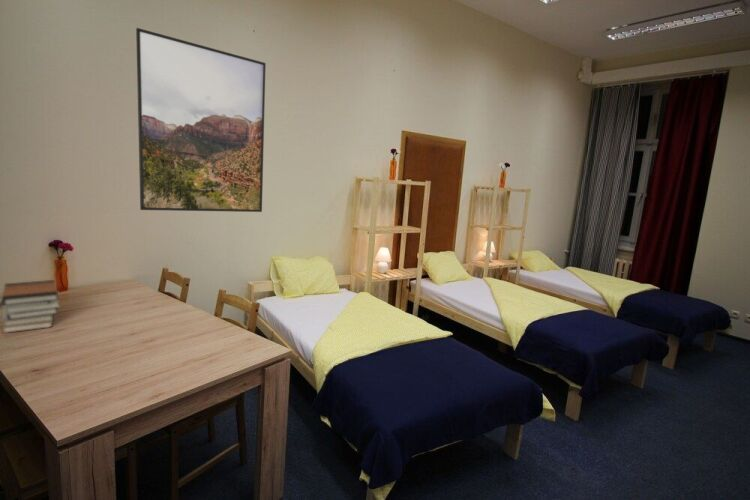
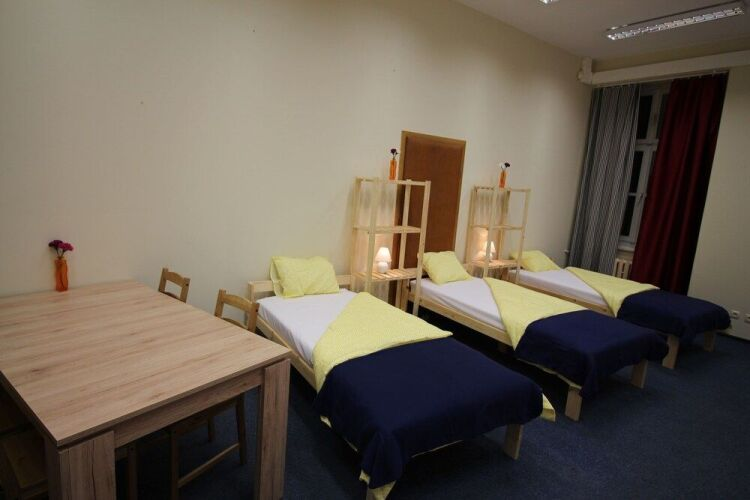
- book stack [0,279,60,334]
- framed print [135,27,267,213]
